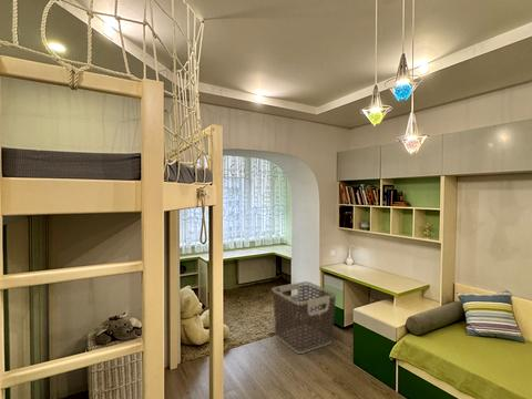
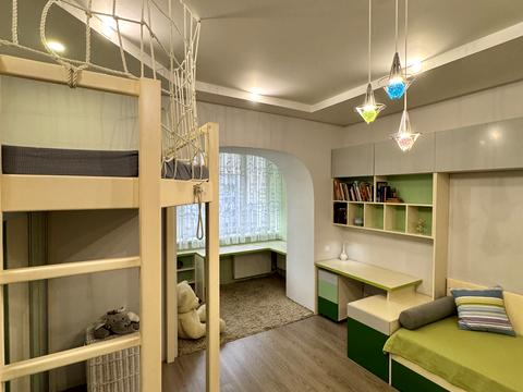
- clothes hamper [270,280,337,355]
